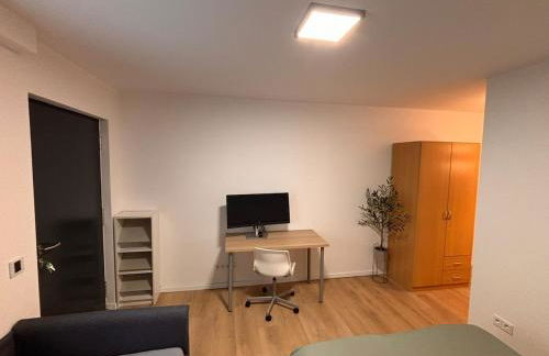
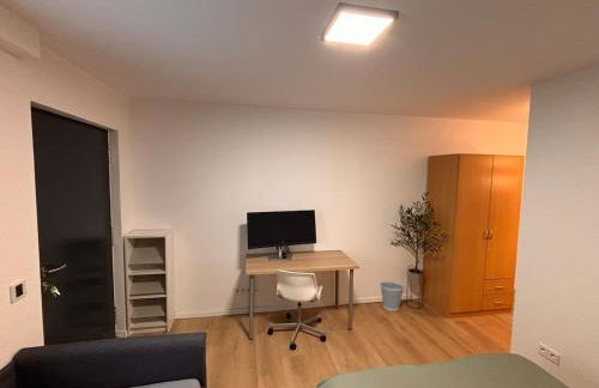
+ wastebasket [379,280,405,311]
